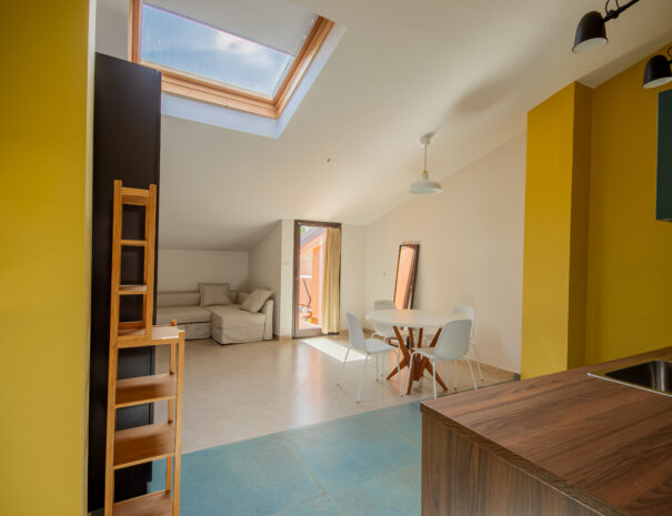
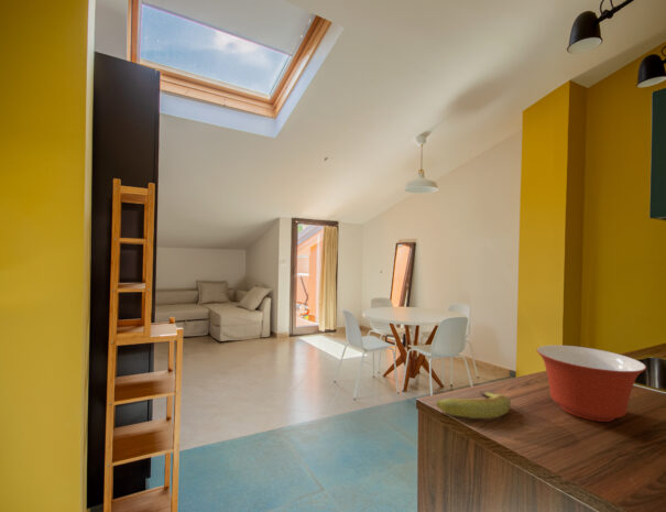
+ mixing bowl [536,345,647,423]
+ banana [435,390,512,420]
